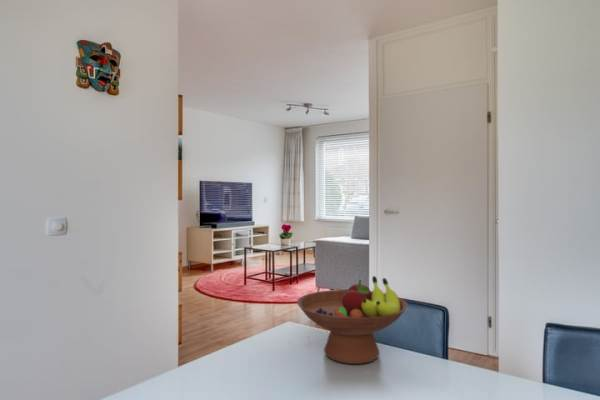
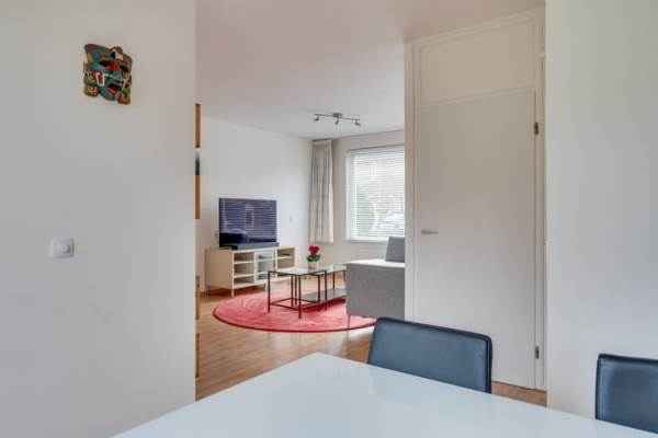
- fruit bowl [296,275,409,365]
